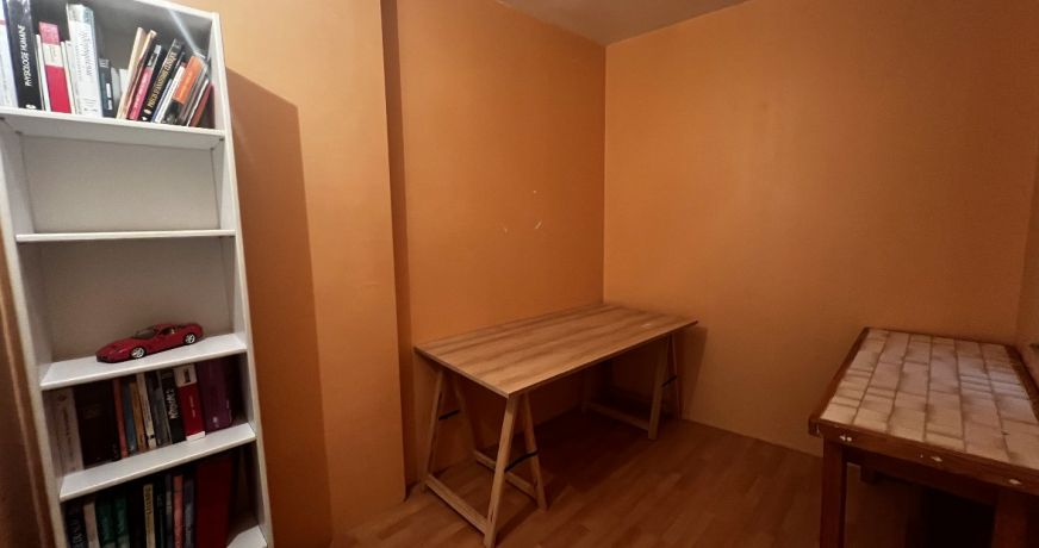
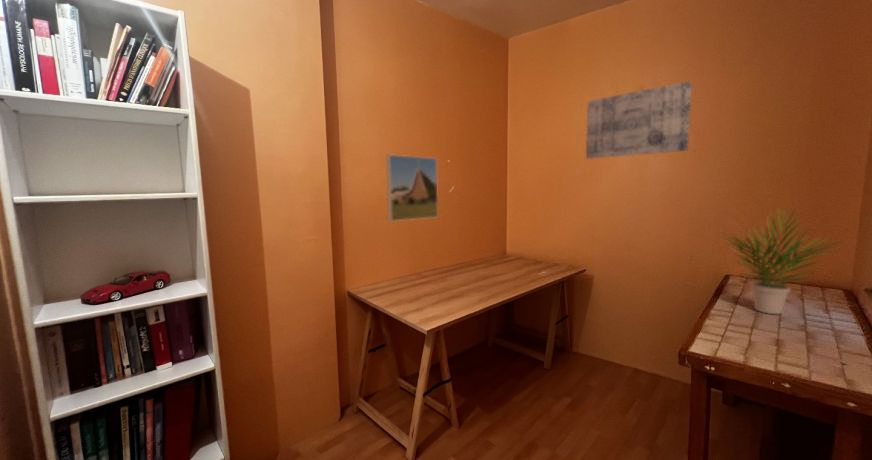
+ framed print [385,153,439,222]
+ wall art [585,80,693,160]
+ potted plant [715,205,846,315]
